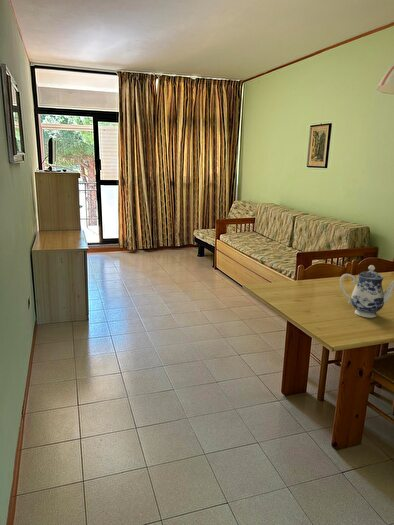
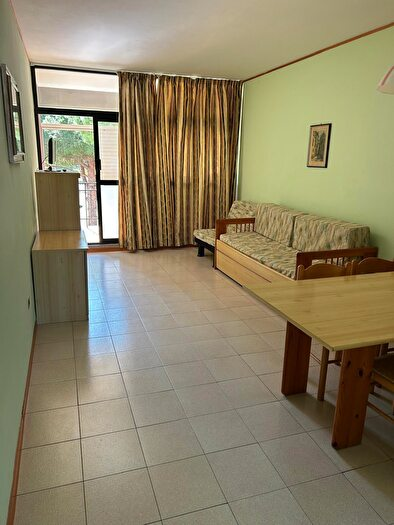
- teapot [339,264,394,319]
